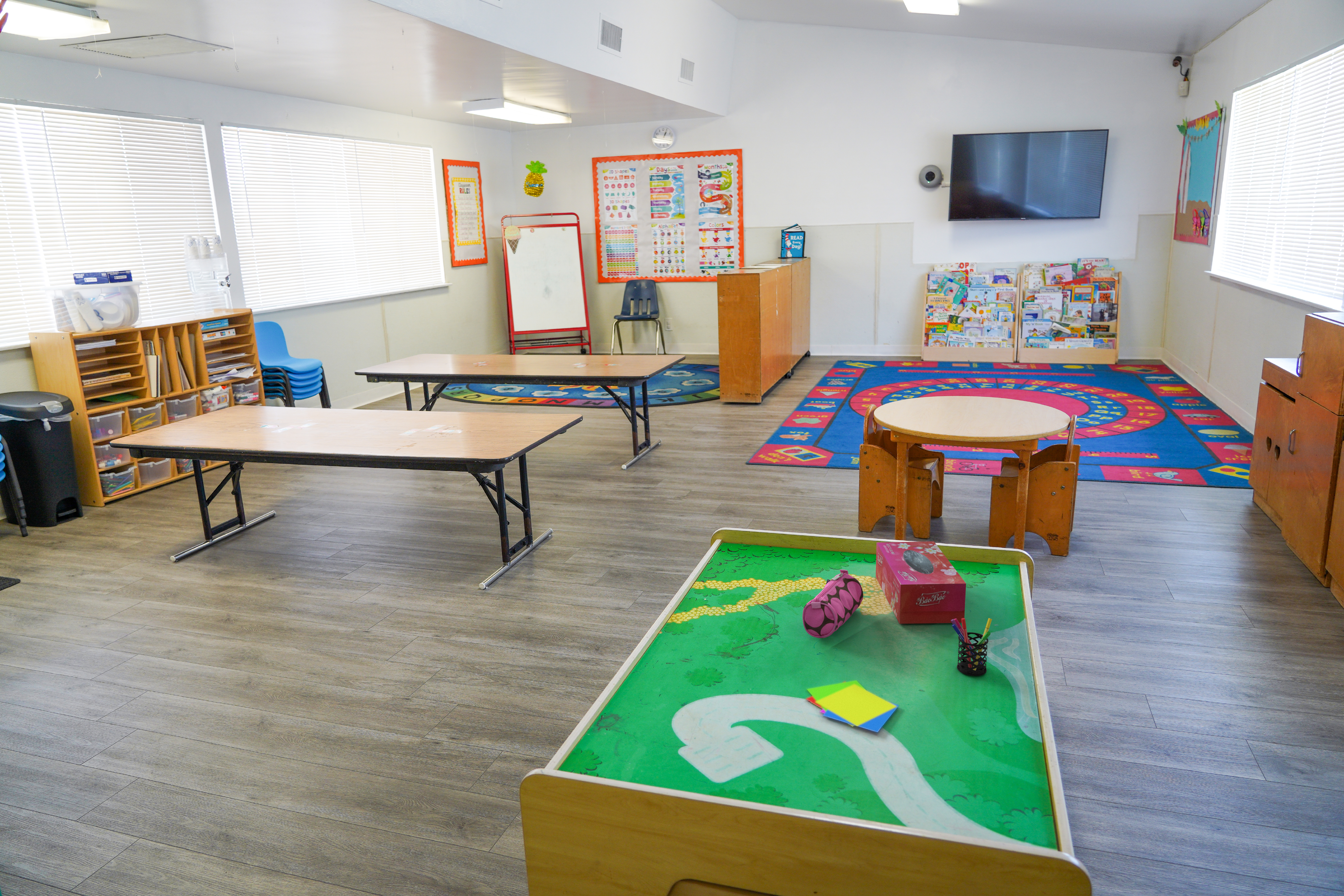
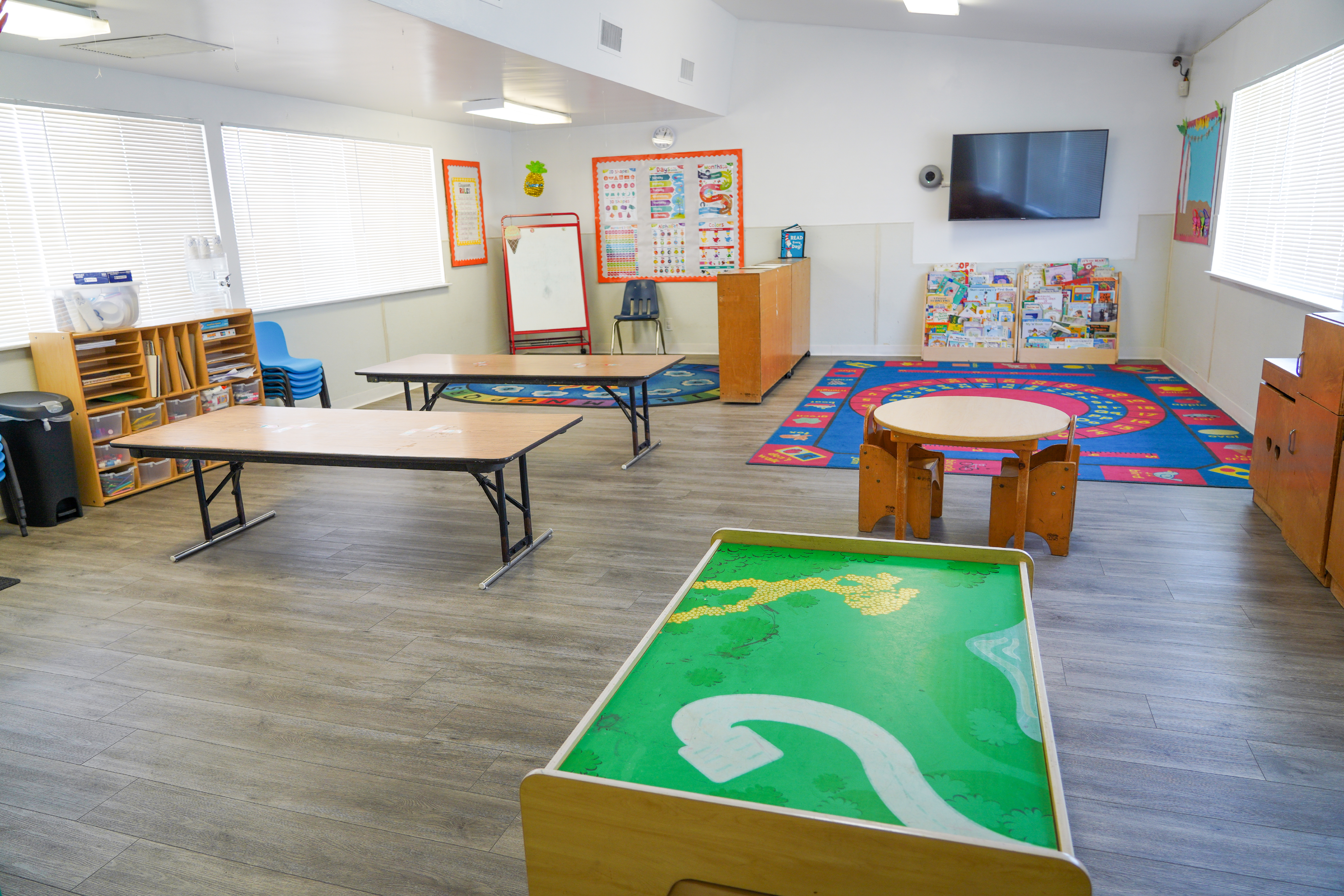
- pen holder [951,618,992,676]
- puzzle [805,680,899,733]
- tissue box [875,541,966,624]
- pencil case [802,569,864,639]
